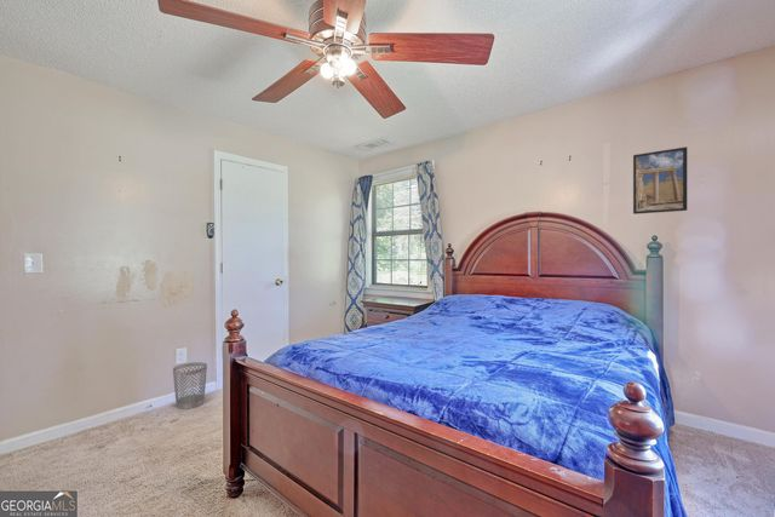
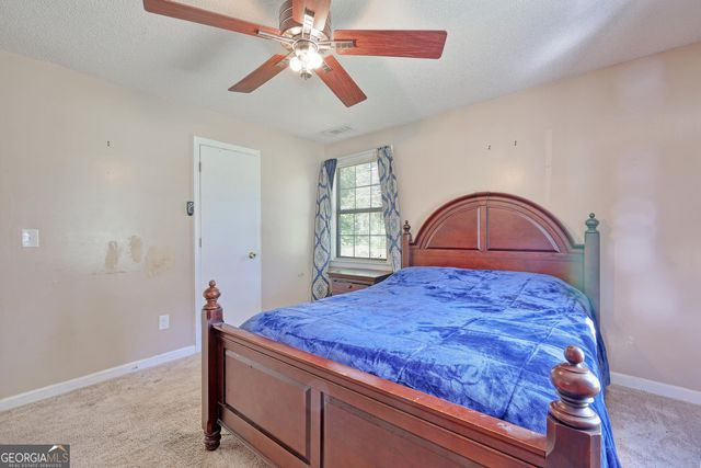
- wastebasket [172,361,208,410]
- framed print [632,145,688,216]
